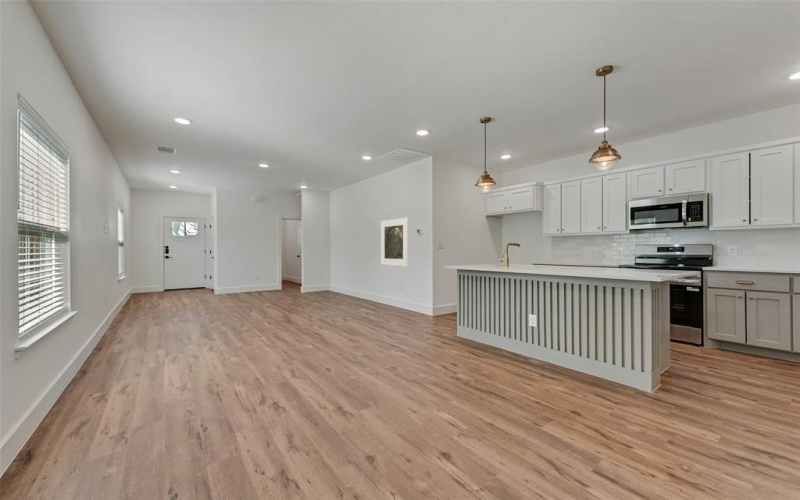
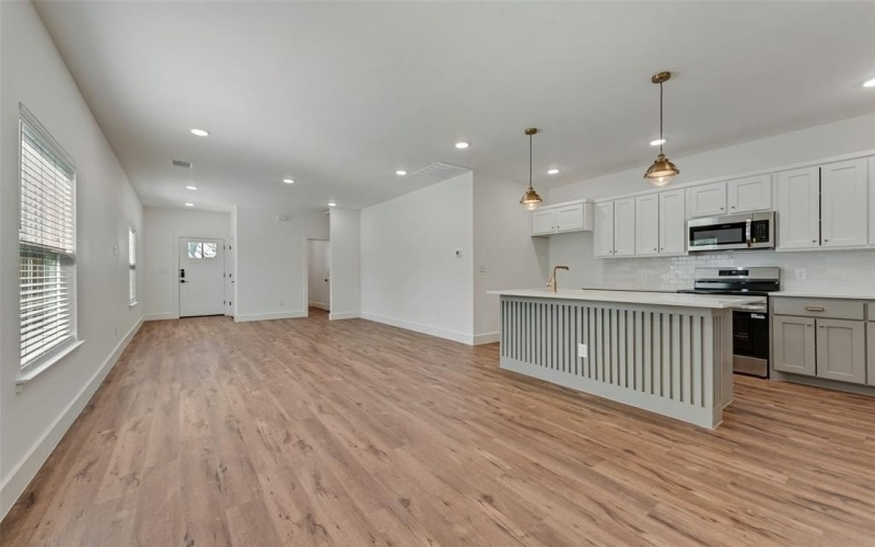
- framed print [380,217,409,267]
